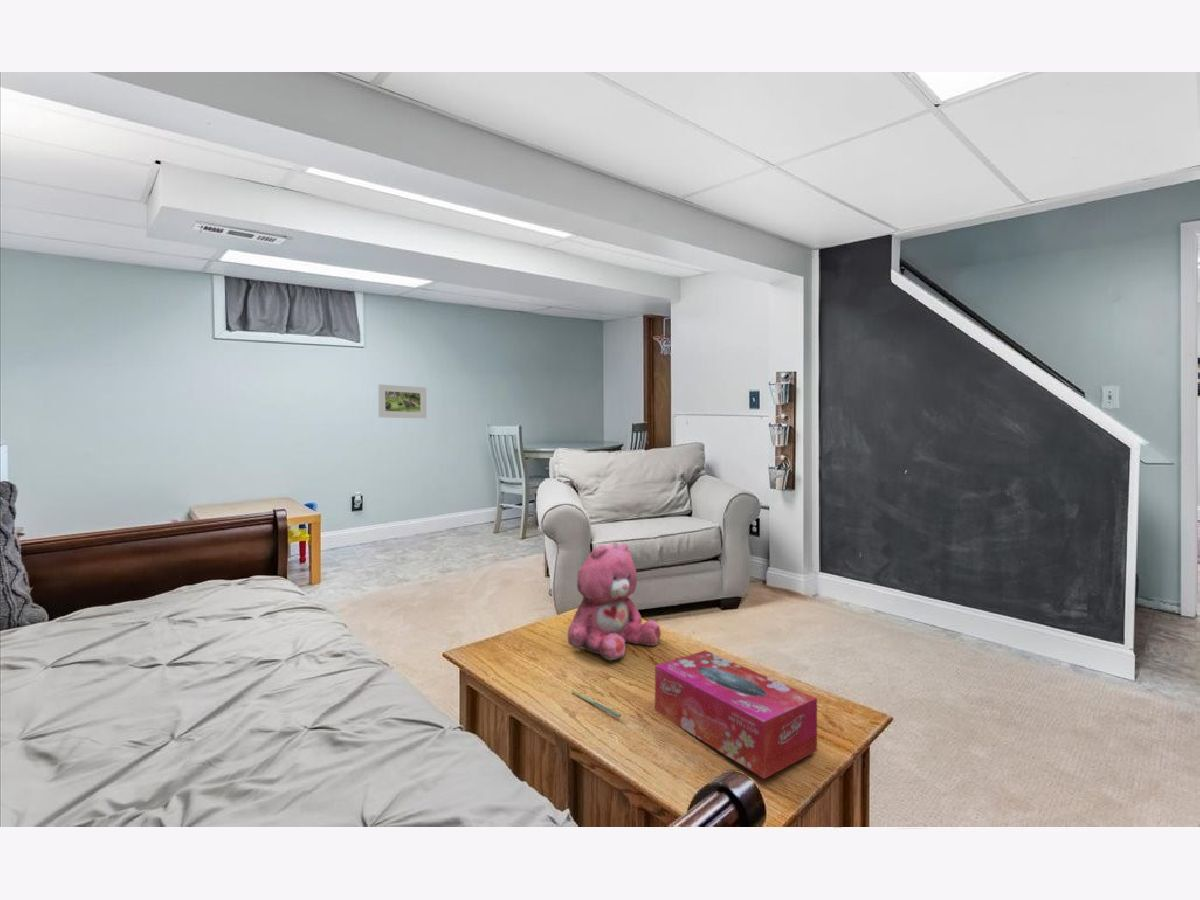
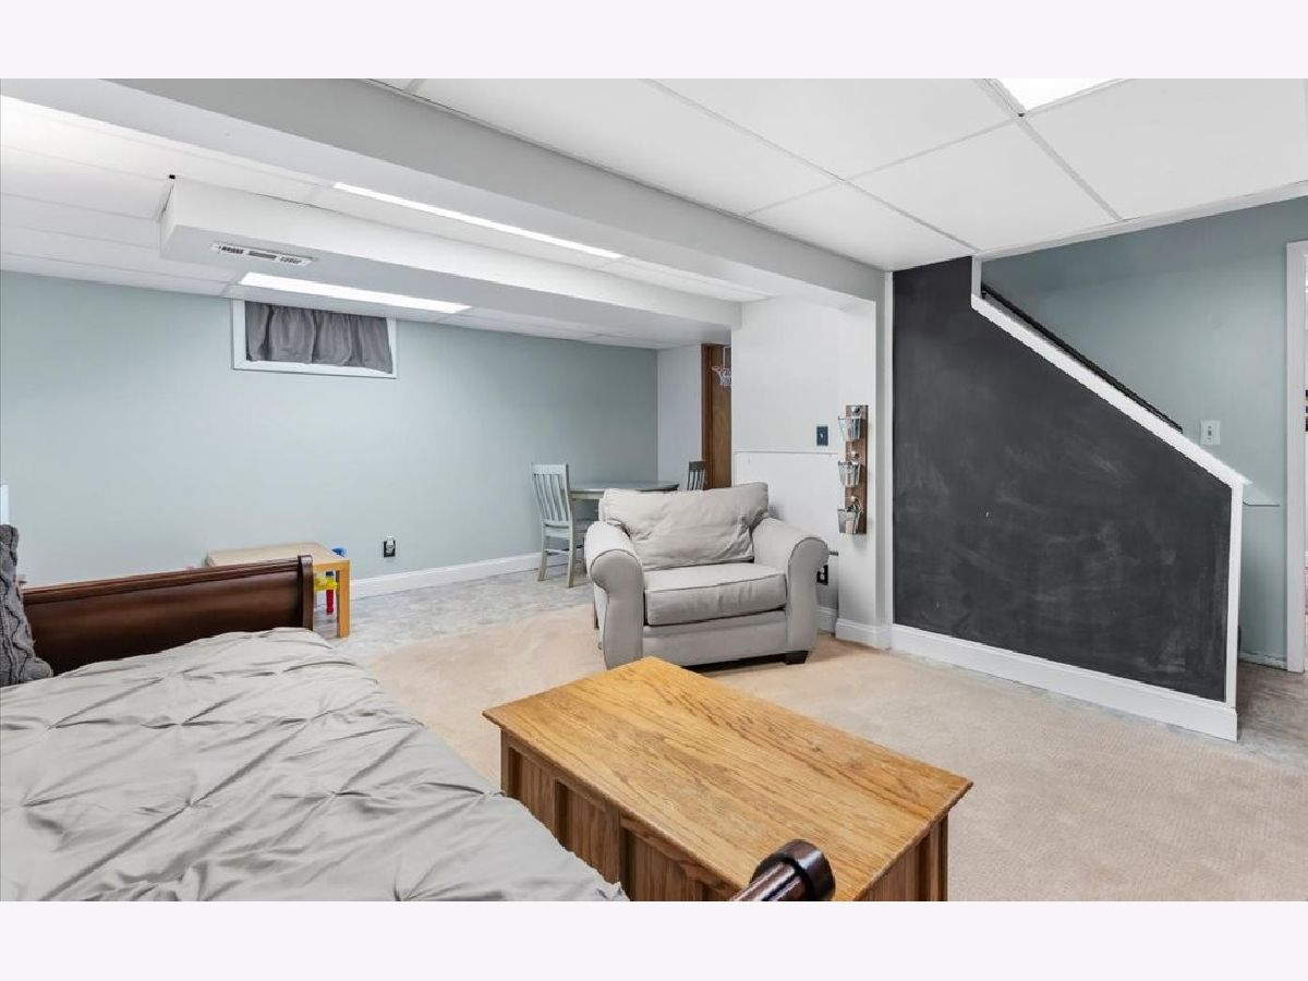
- teddy bear [567,540,662,661]
- pen [571,690,622,719]
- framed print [377,383,428,419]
- tissue box [654,649,818,780]
